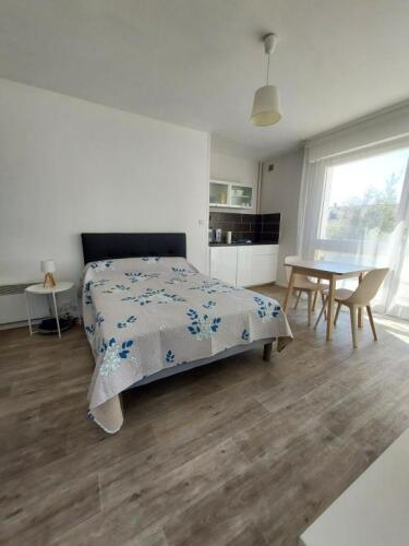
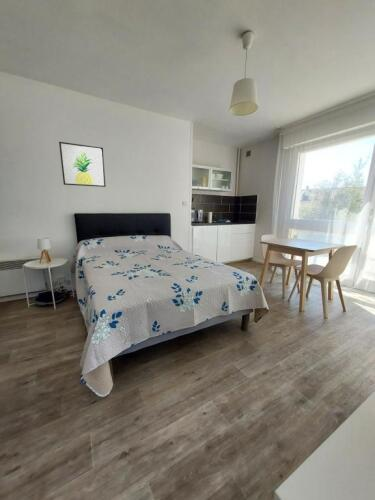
+ wall art [58,141,107,188]
